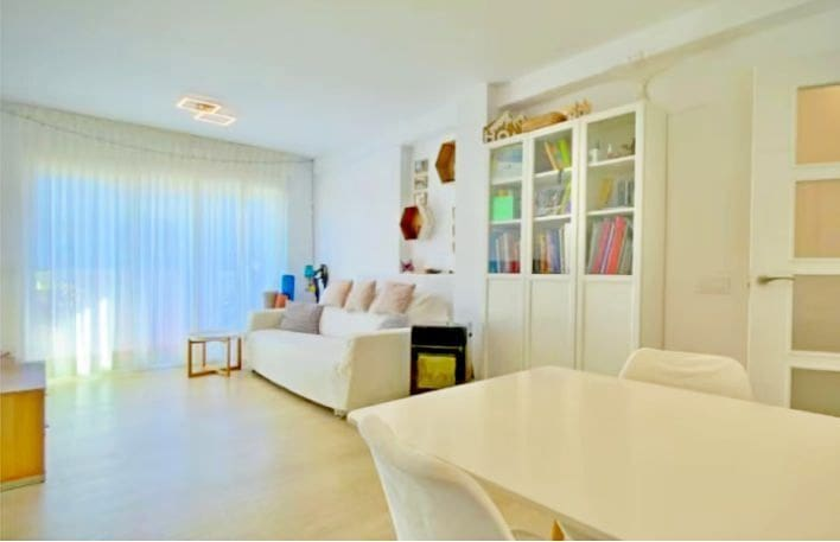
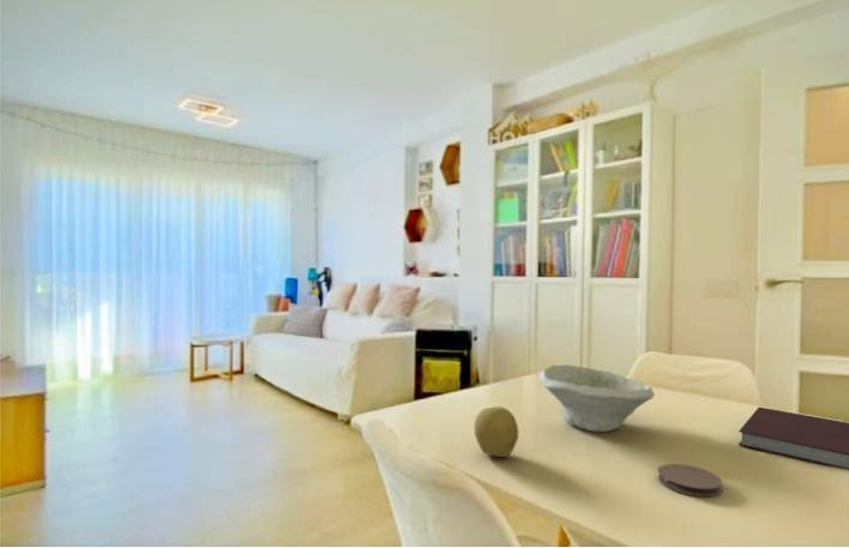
+ notebook [737,407,849,471]
+ bowl [537,363,656,433]
+ coaster [657,463,723,498]
+ fruit [472,405,519,458]
